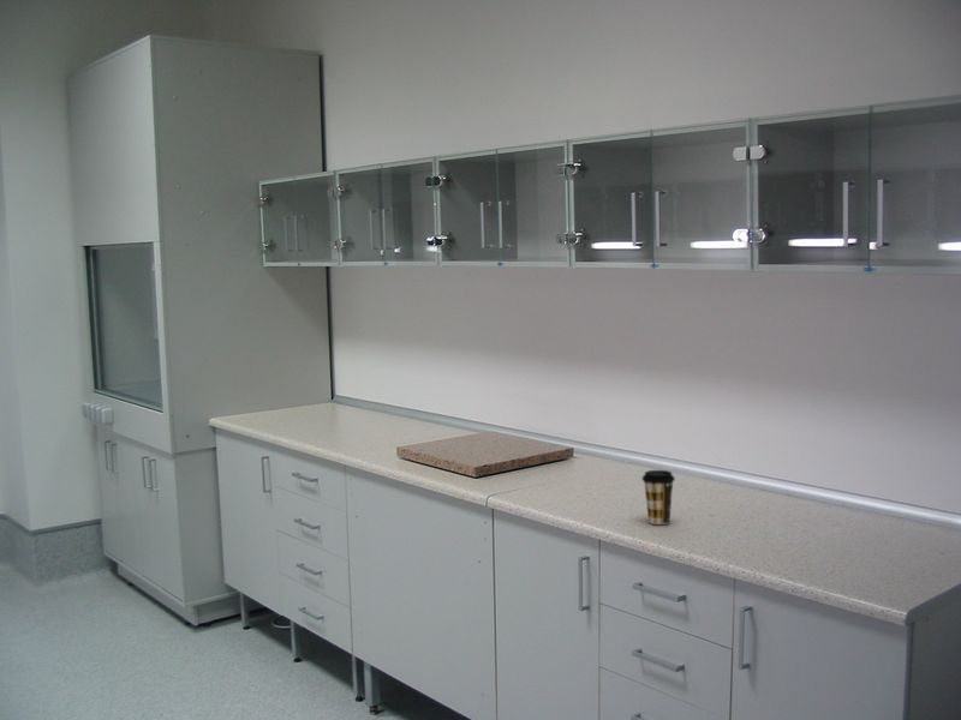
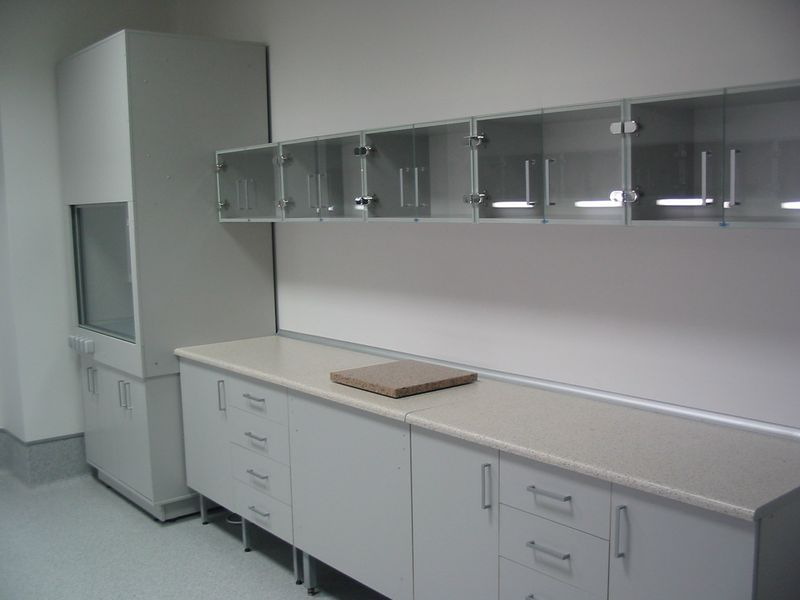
- coffee cup [640,469,676,526]
